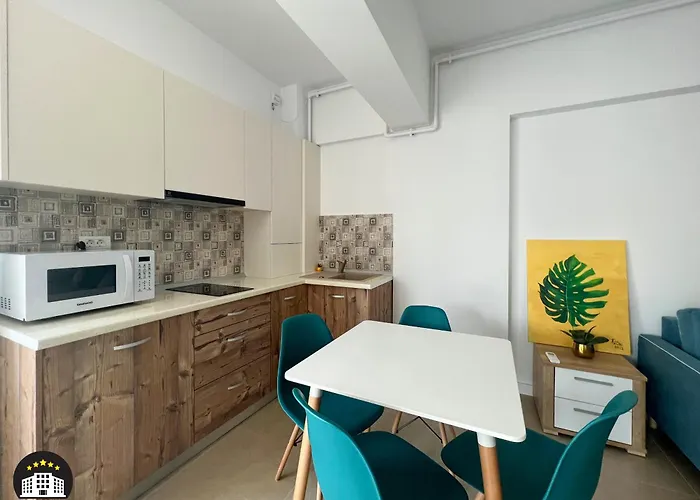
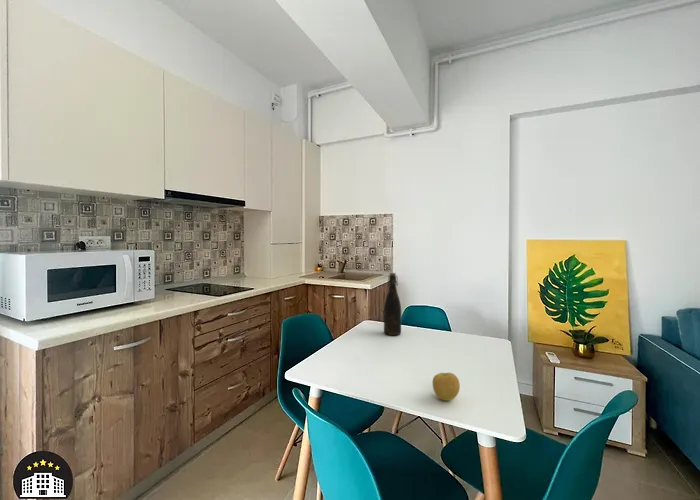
+ bottle [383,272,402,336]
+ apple [432,372,461,402]
